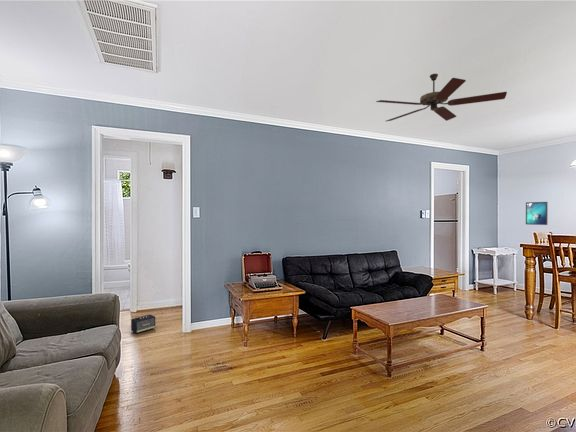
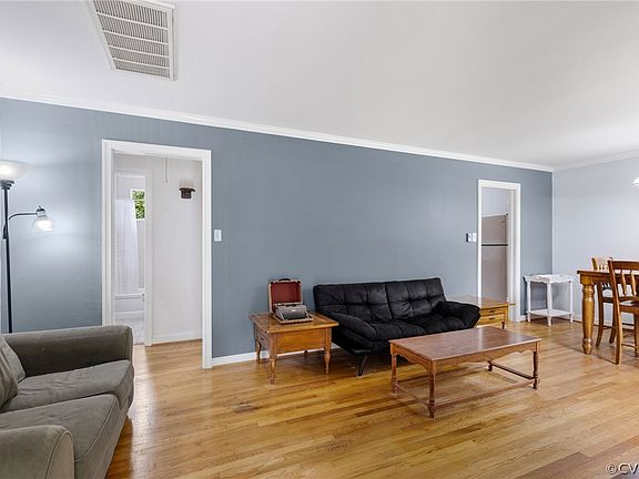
- speaker [130,314,156,334]
- ceiling fan [375,73,508,122]
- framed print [525,201,549,226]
